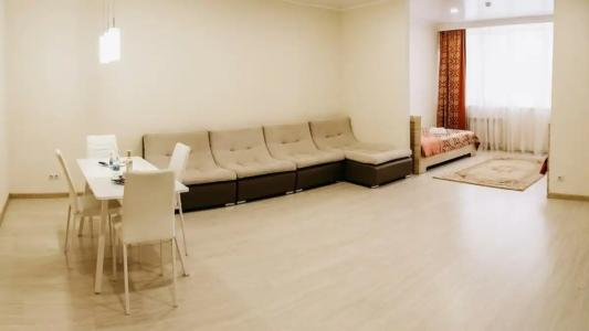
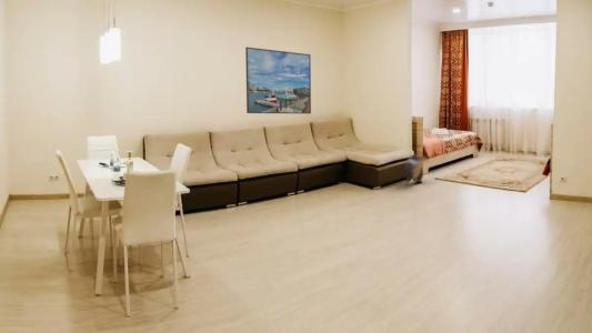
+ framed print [244,47,312,114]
+ backpack [403,153,430,185]
